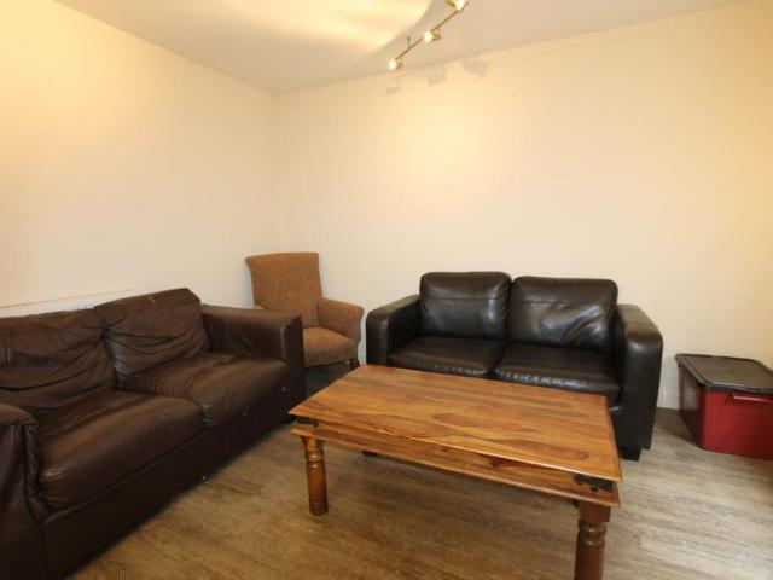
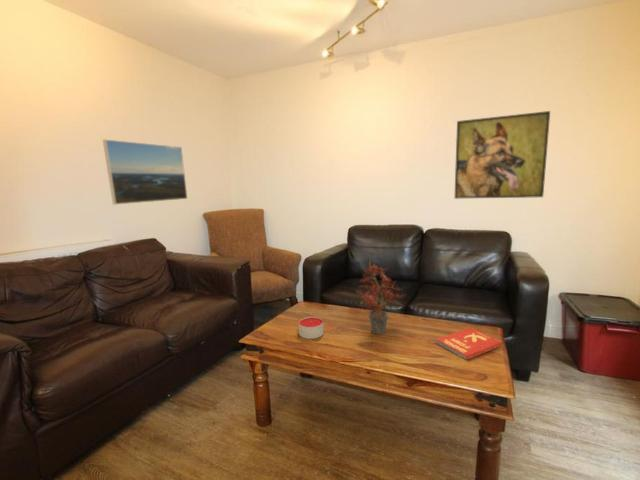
+ book [435,327,504,361]
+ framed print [102,138,188,206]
+ candle [298,316,325,340]
+ potted plant [355,250,407,335]
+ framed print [454,110,551,200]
